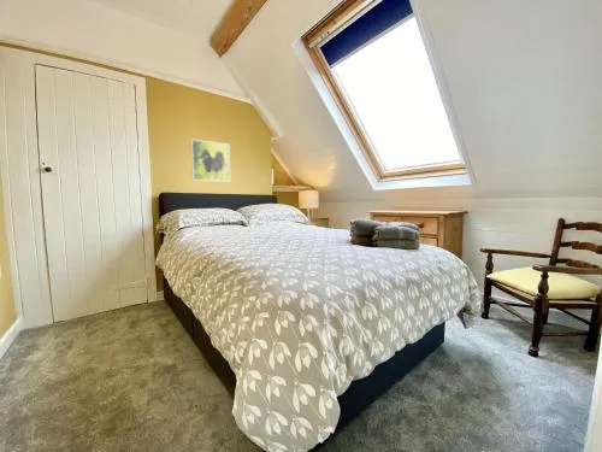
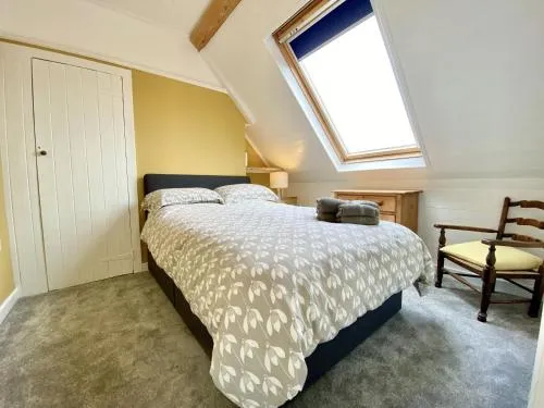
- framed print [190,139,231,182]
